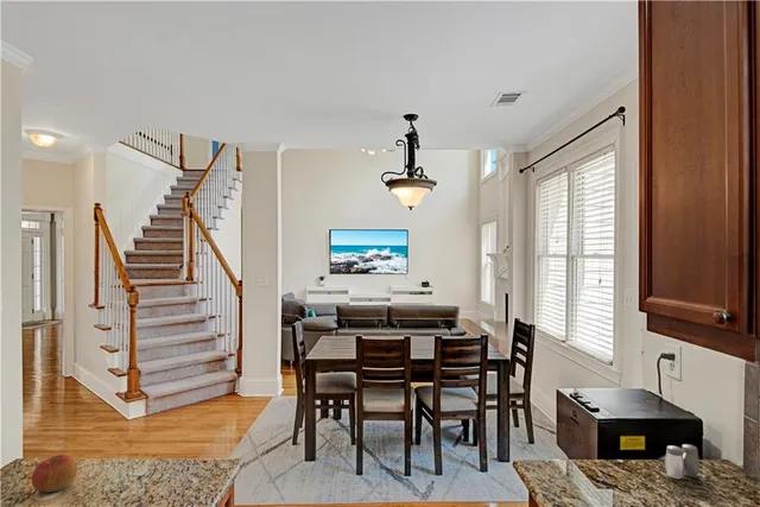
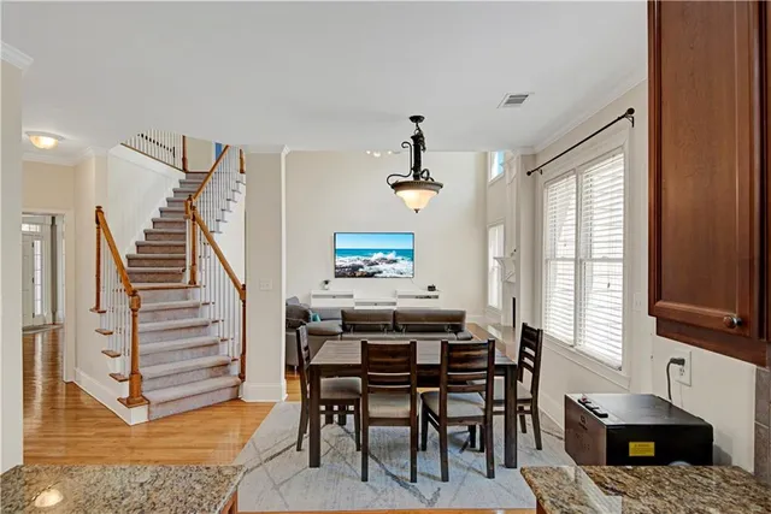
- salt and pepper shaker [664,443,701,480]
- apple [31,454,78,494]
